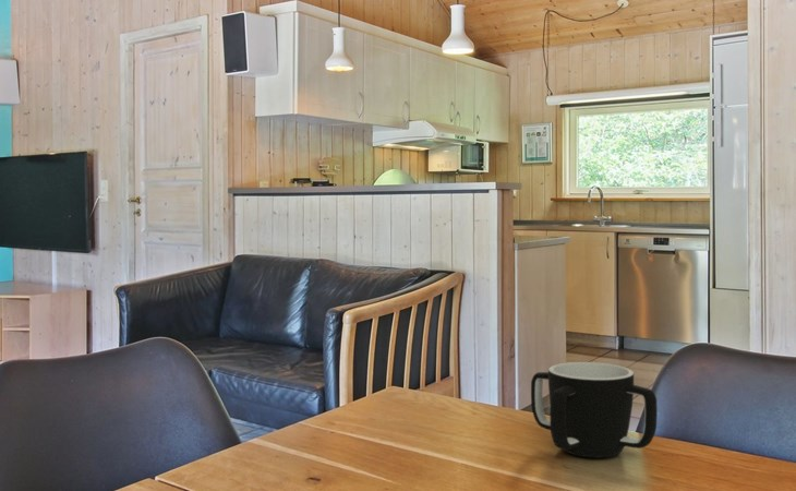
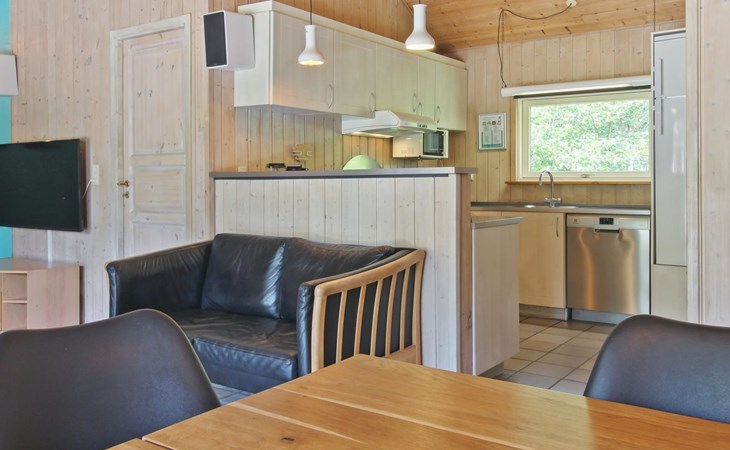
- mug [530,361,659,459]
